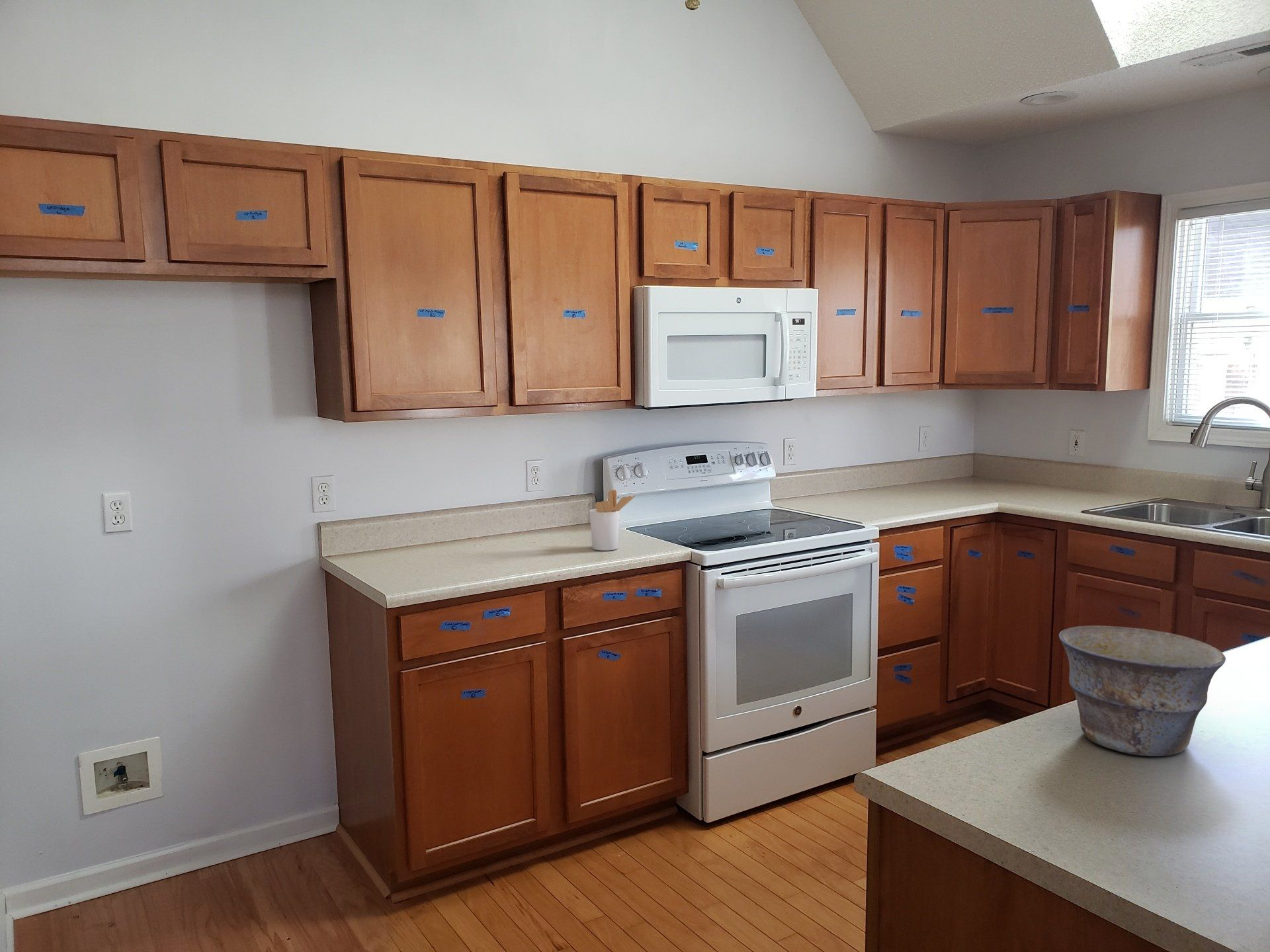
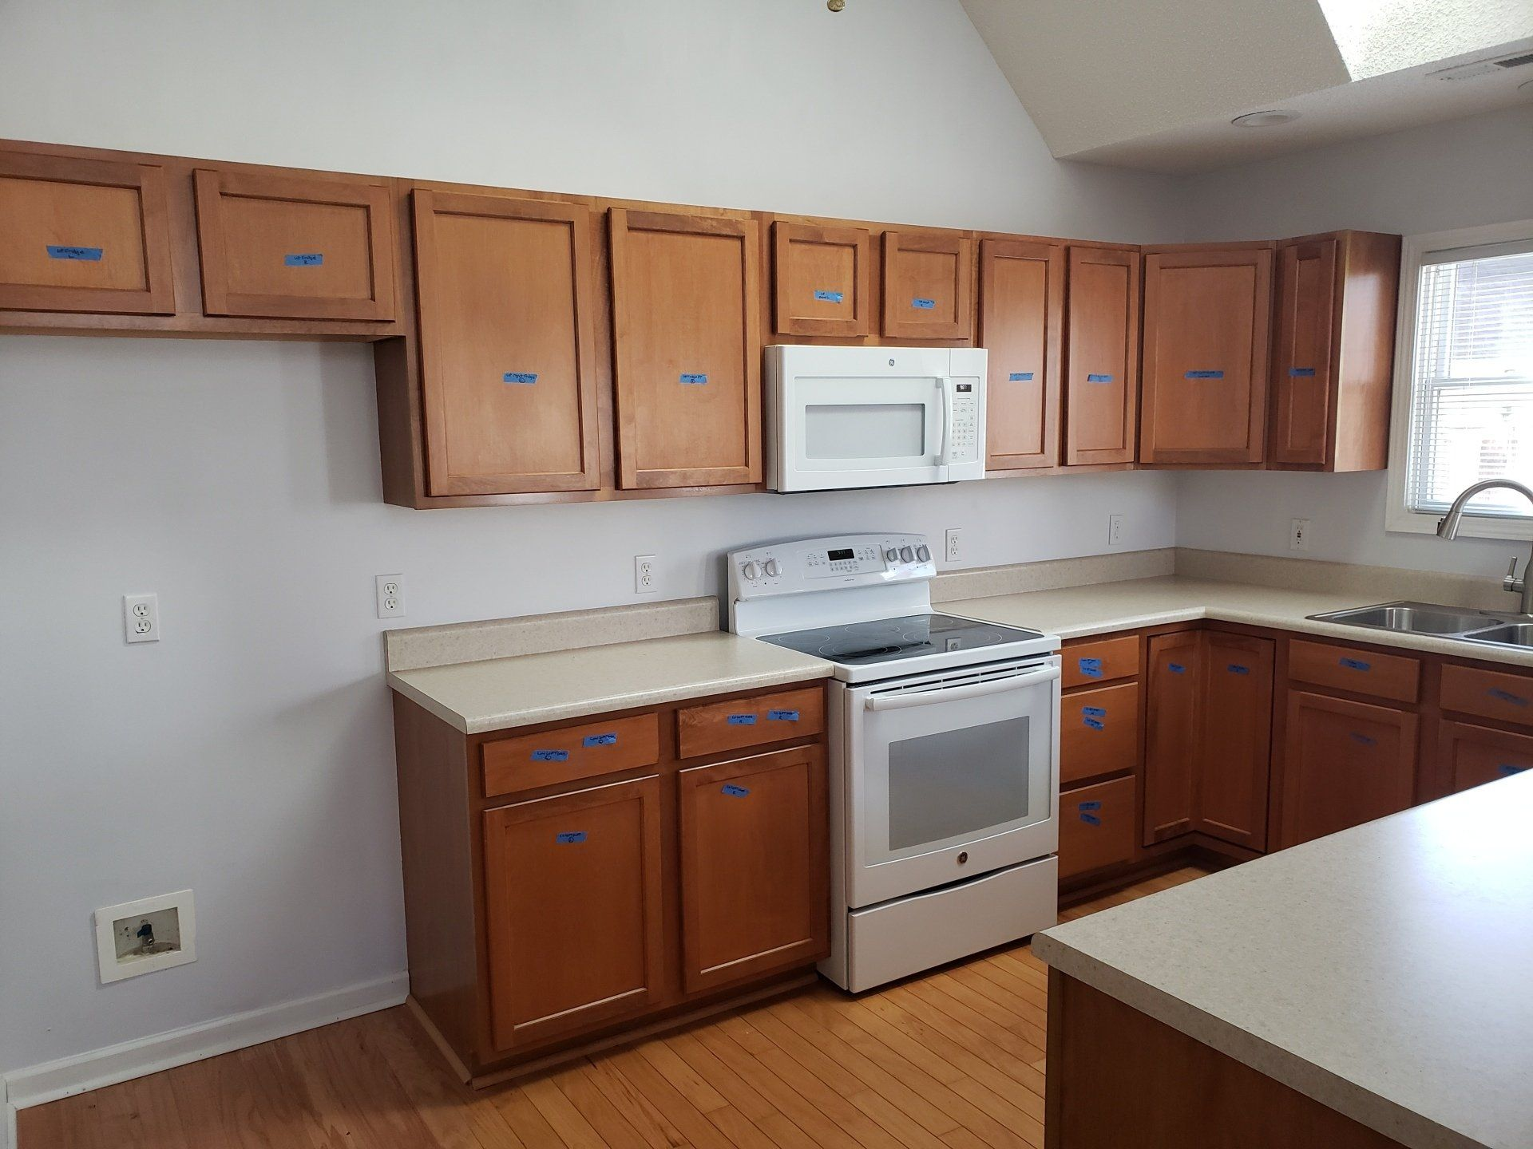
- bowl [1058,625,1226,757]
- utensil holder [589,489,636,551]
